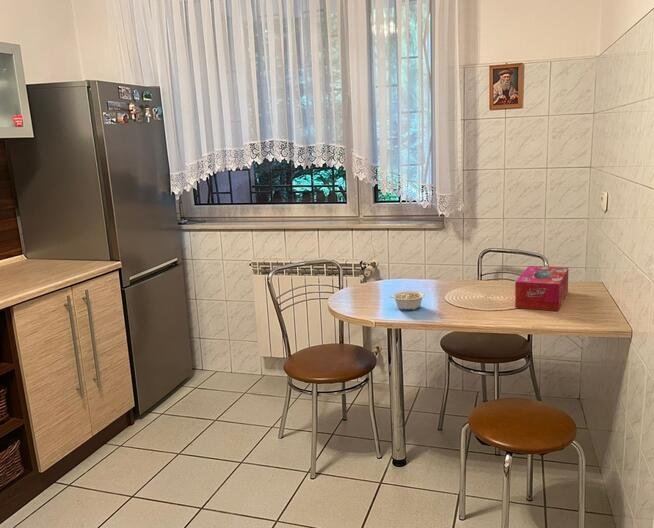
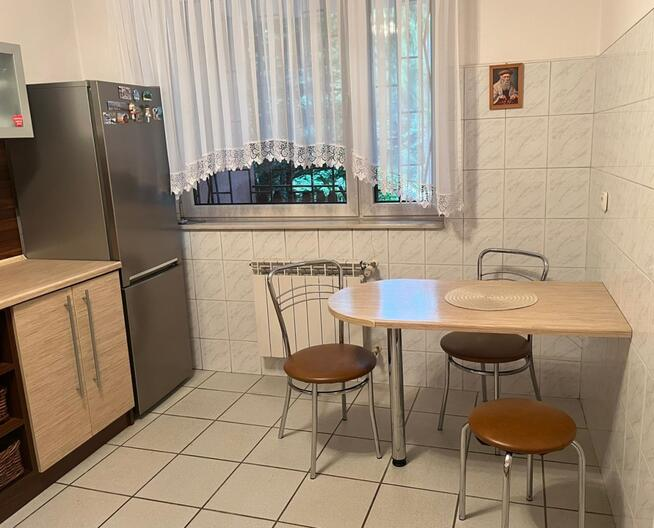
- tissue box [514,265,569,312]
- legume [390,290,426,311]
